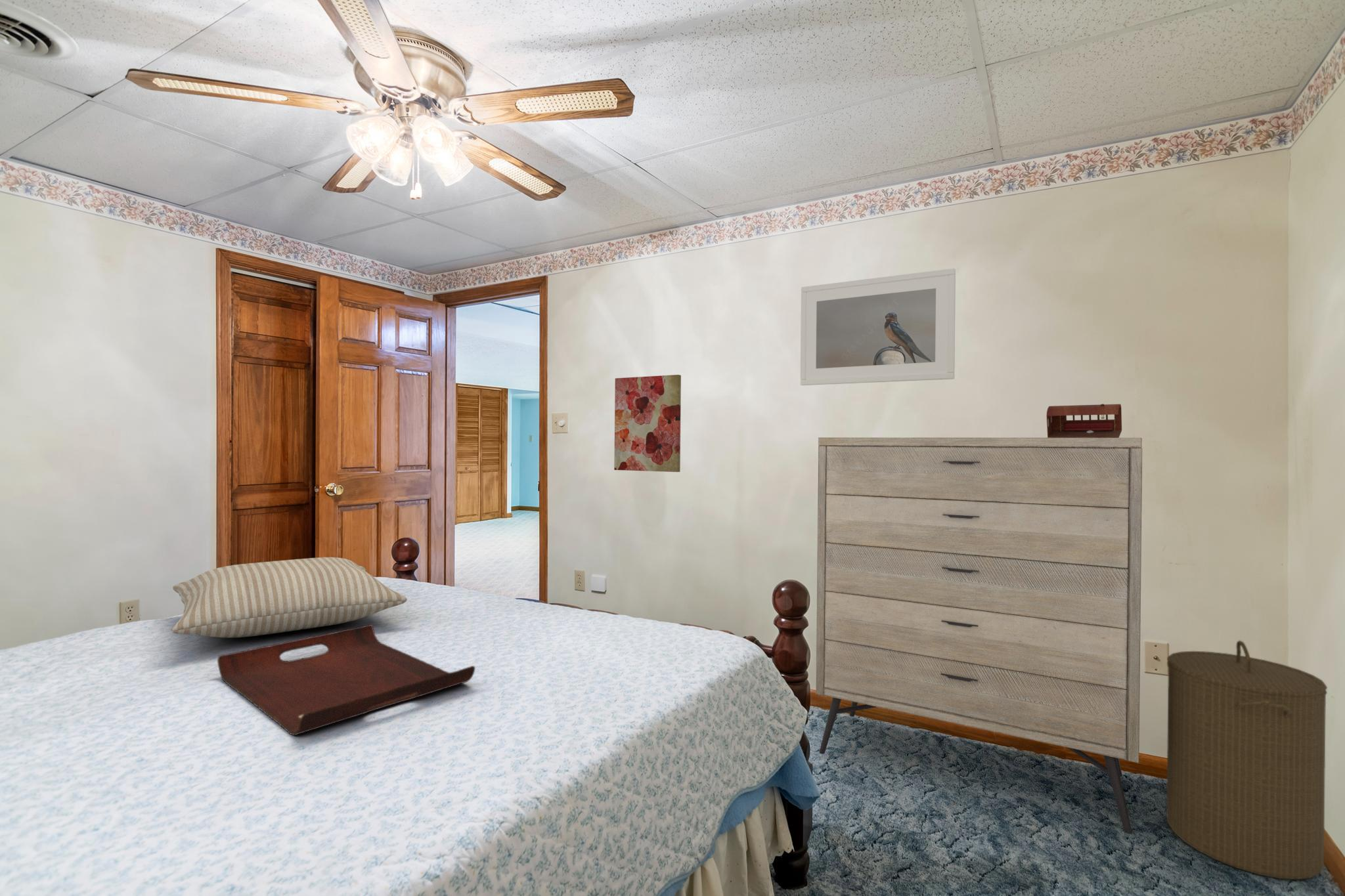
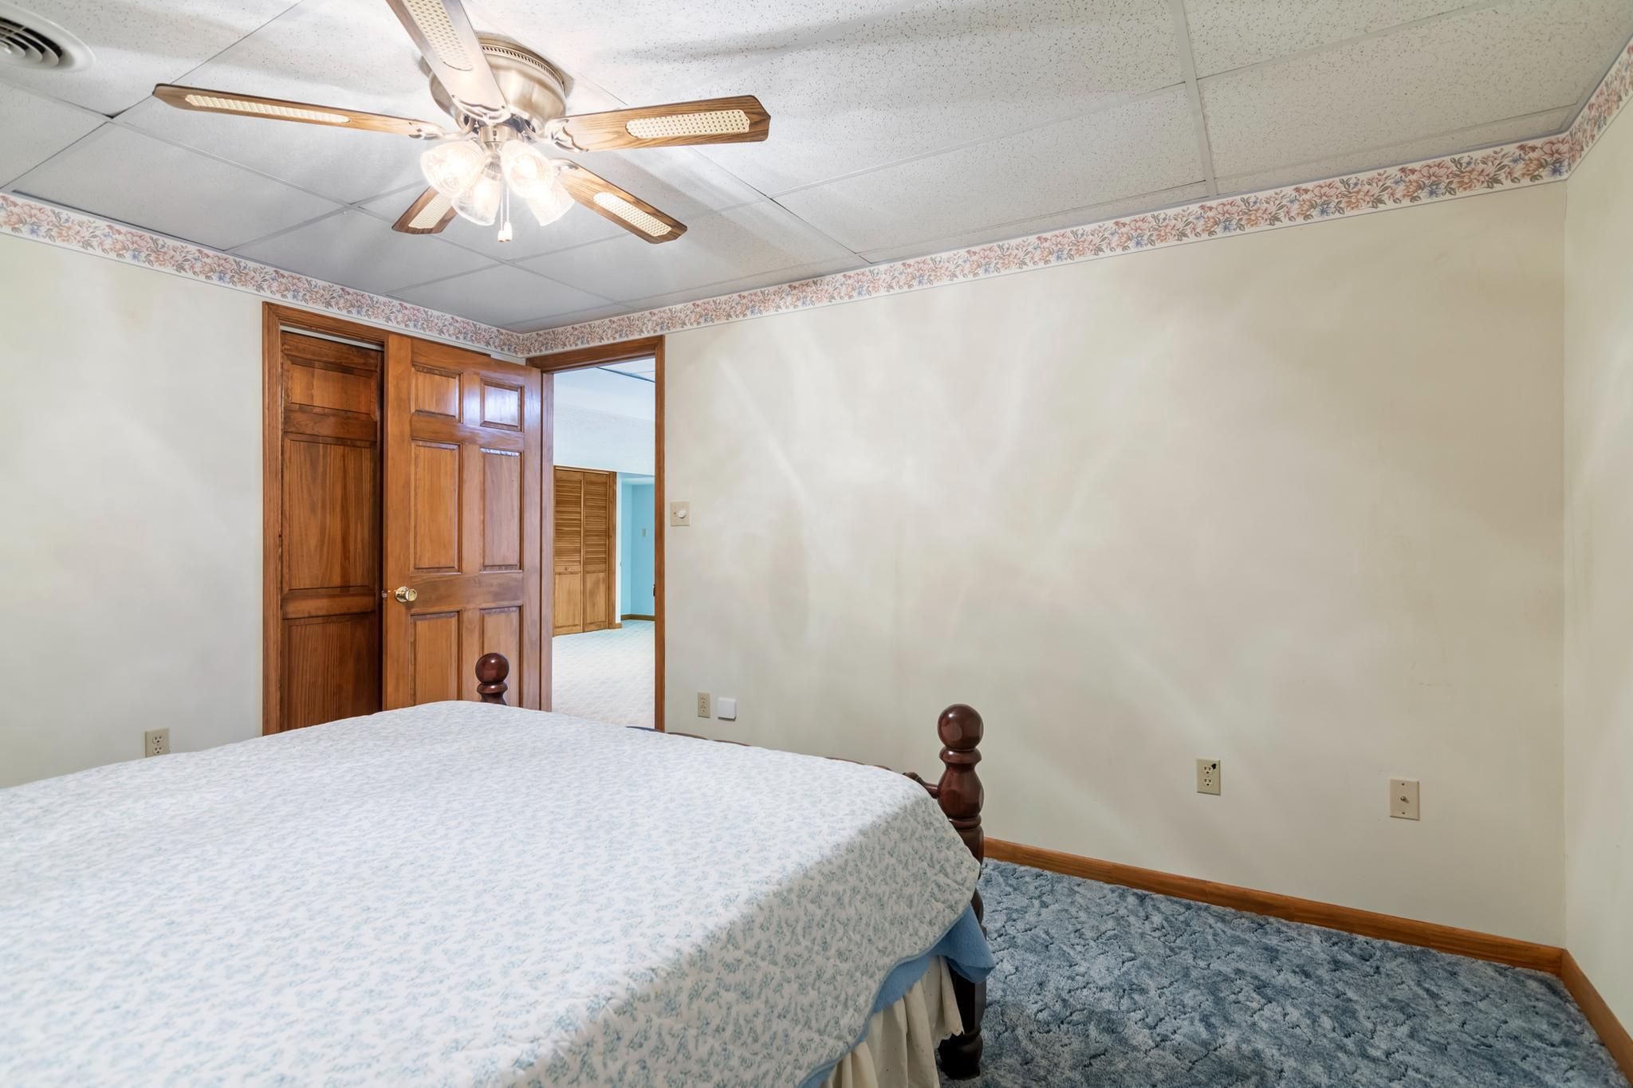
- dresser [816,437,1143,834]
- laundry hamper [1166,639,1328,880]
- wooden box [1046,403,1122,438]
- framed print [800,268,956,386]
- wall art [613,374,682,473]
- serving tray [217,624,476,736]
- pillow [171,557,408,638]
